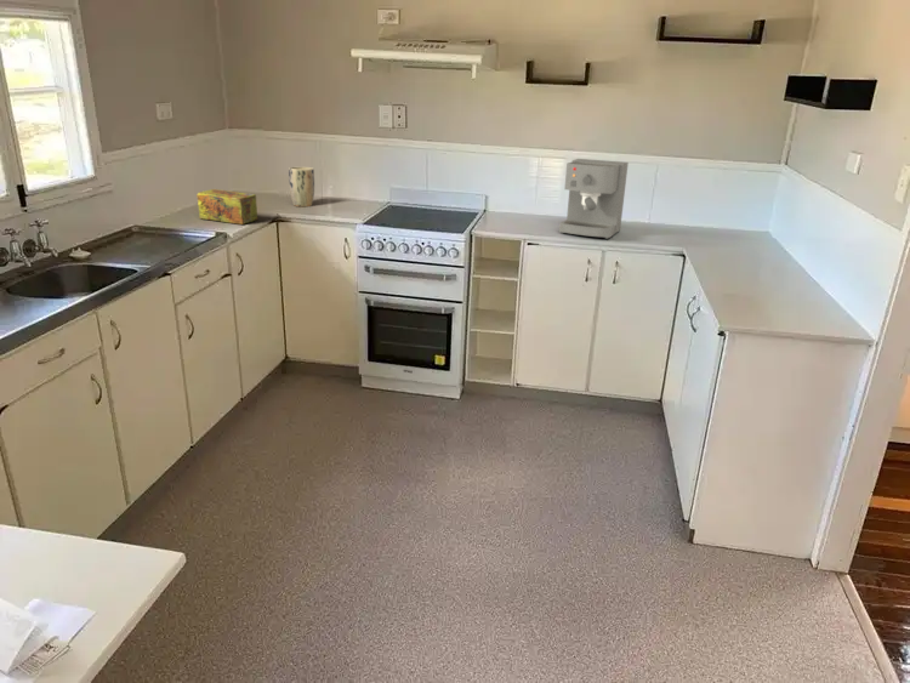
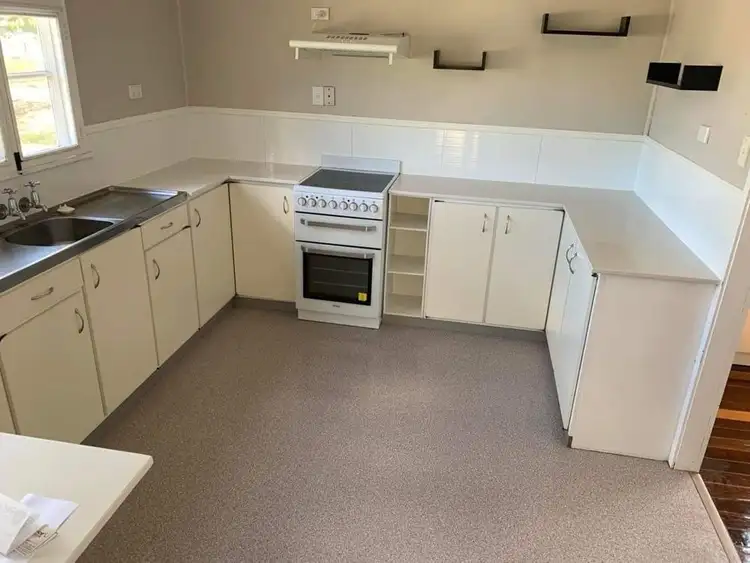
- plant pot [288,166,315,207]
- cereal box [195,188,258,226]
- coffee maker [558,158,630,240]
